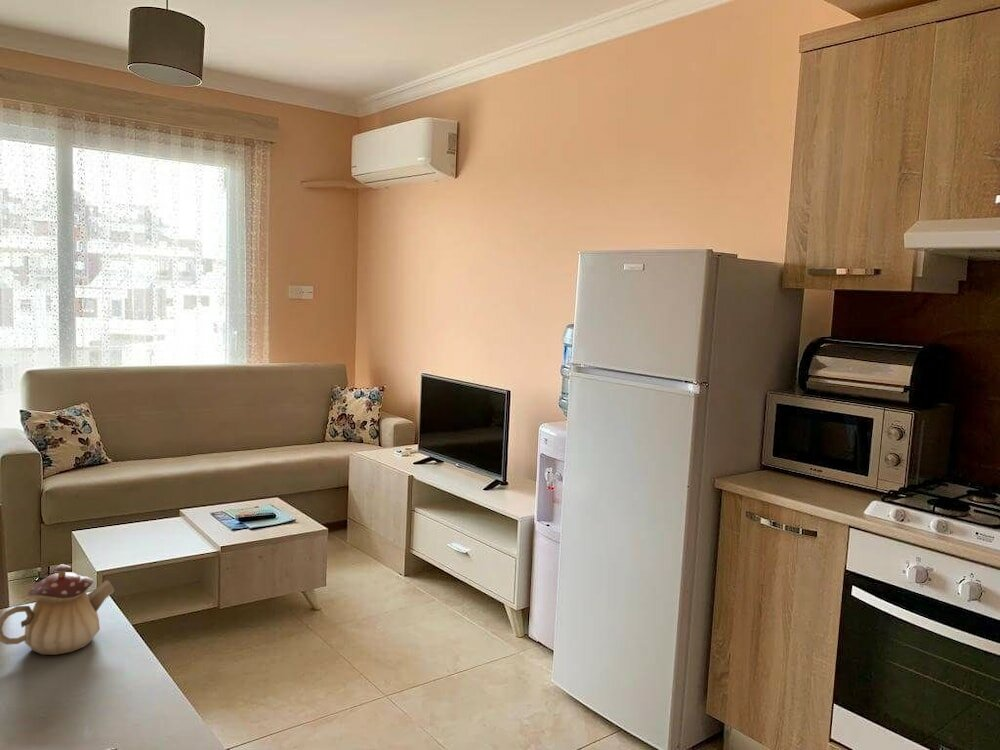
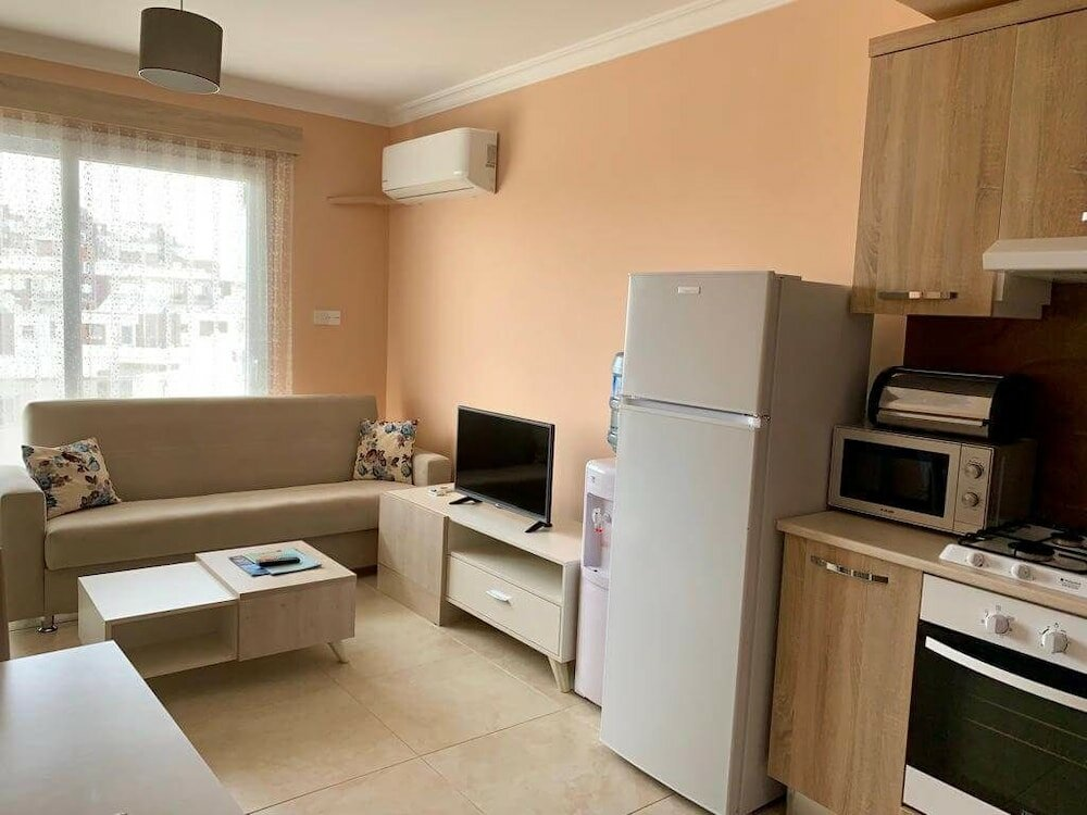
- teapot [0,563,115,656]
